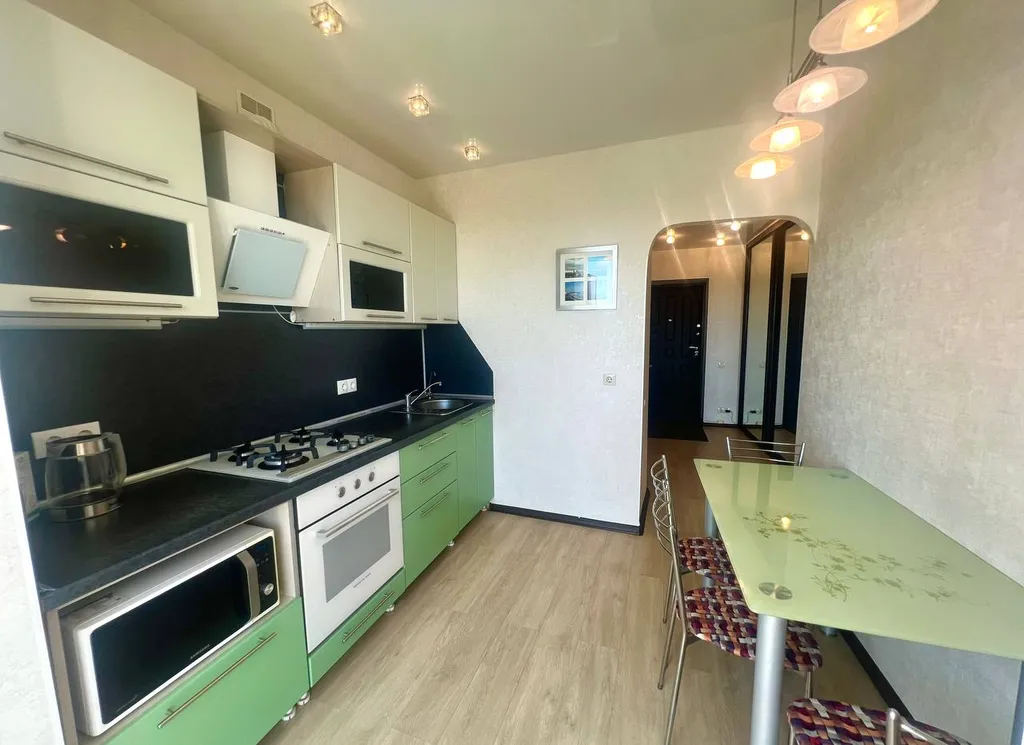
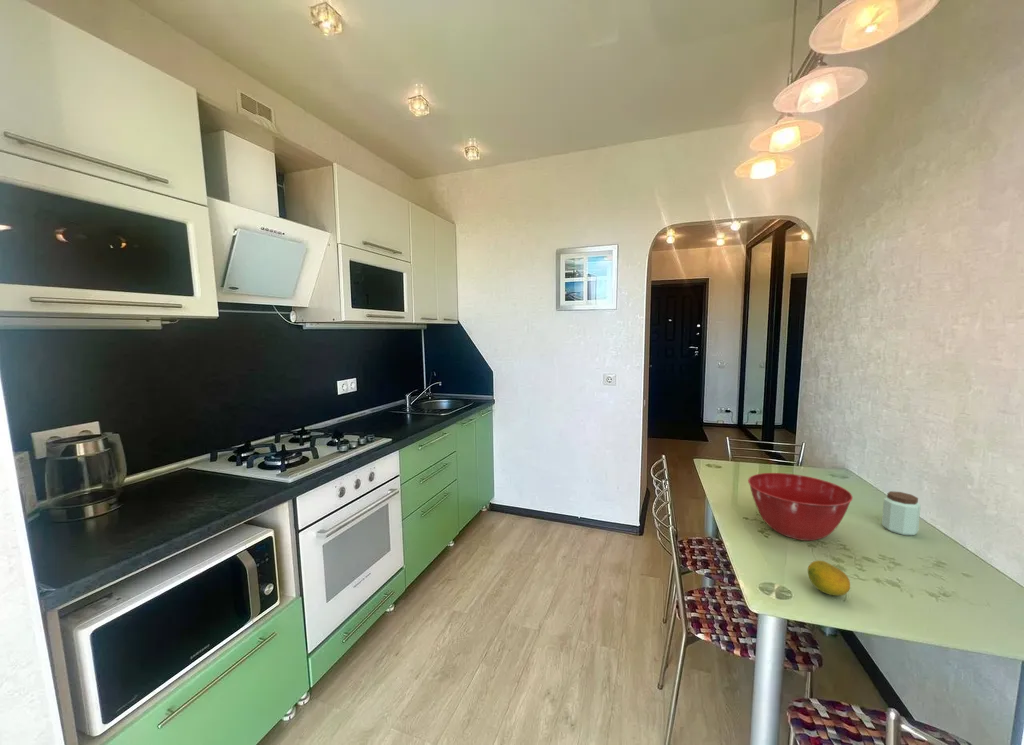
+ peanut butter [881,490,922,536]
+ fruit [807,559,851,597]
+ mixing bowl [747,472,854,542]
